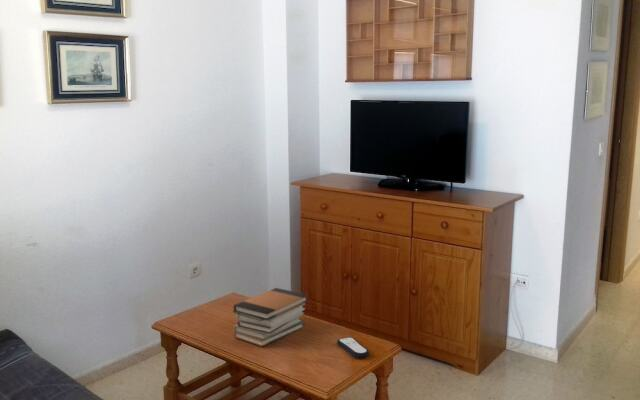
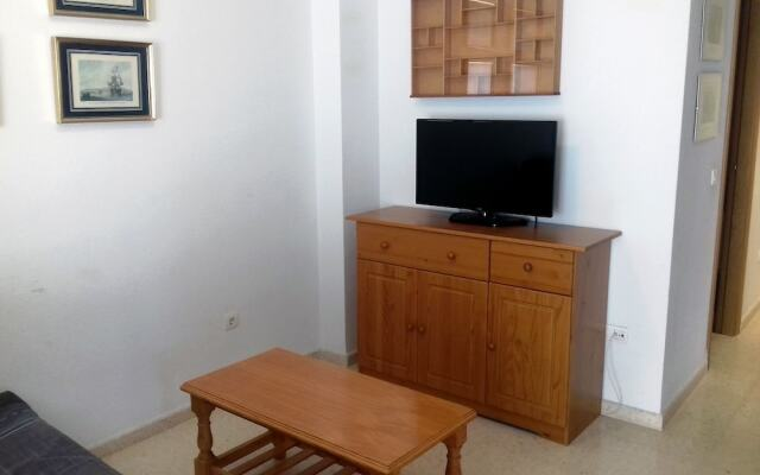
- remote control [336,336,370,359]
- book stack [232,287,309,347]
